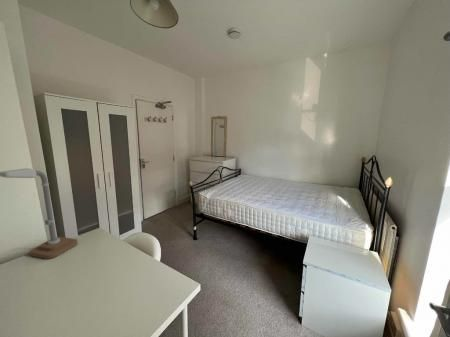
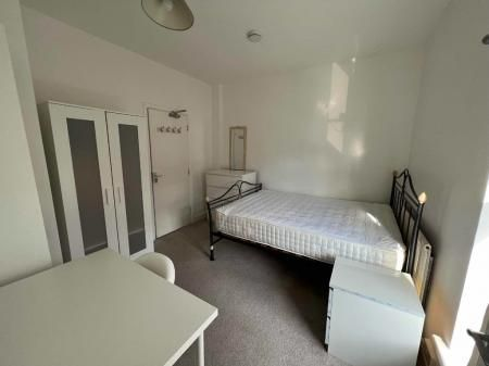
- desk lamp [0,167,79,260]
